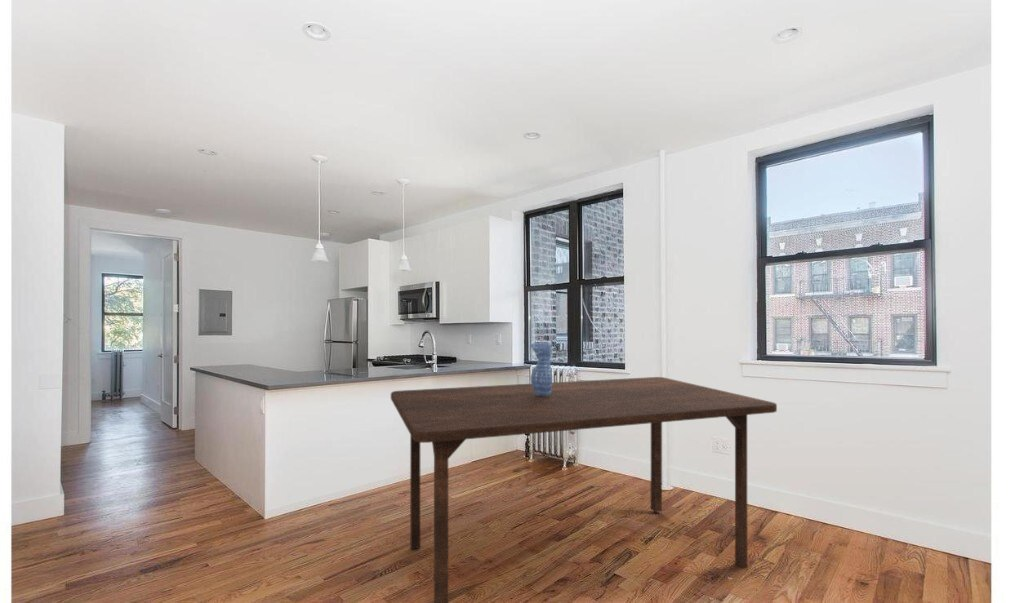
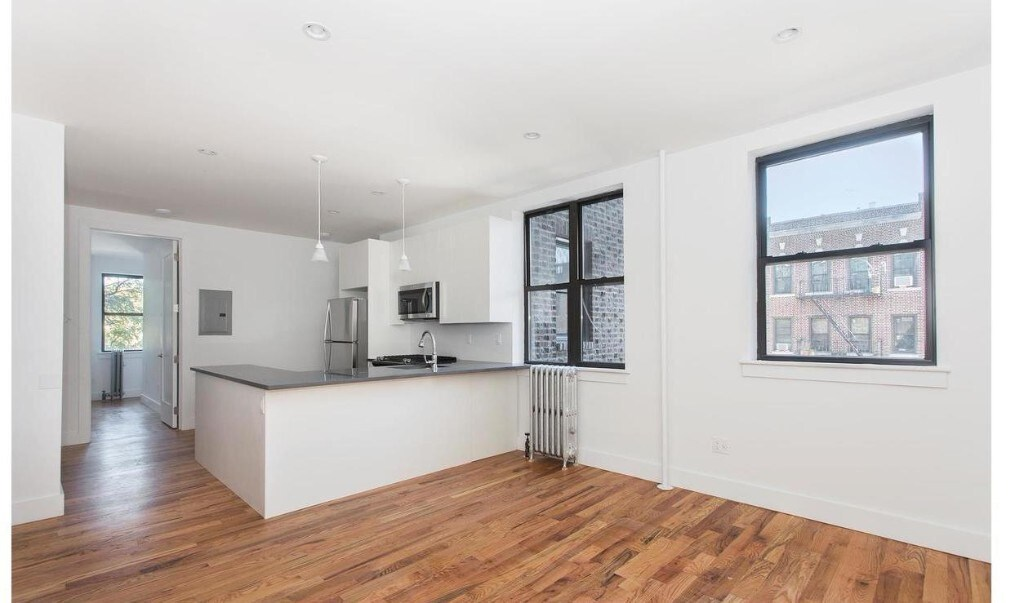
- vase [529,342,553,396]
- dining table [390,376,778,603]
